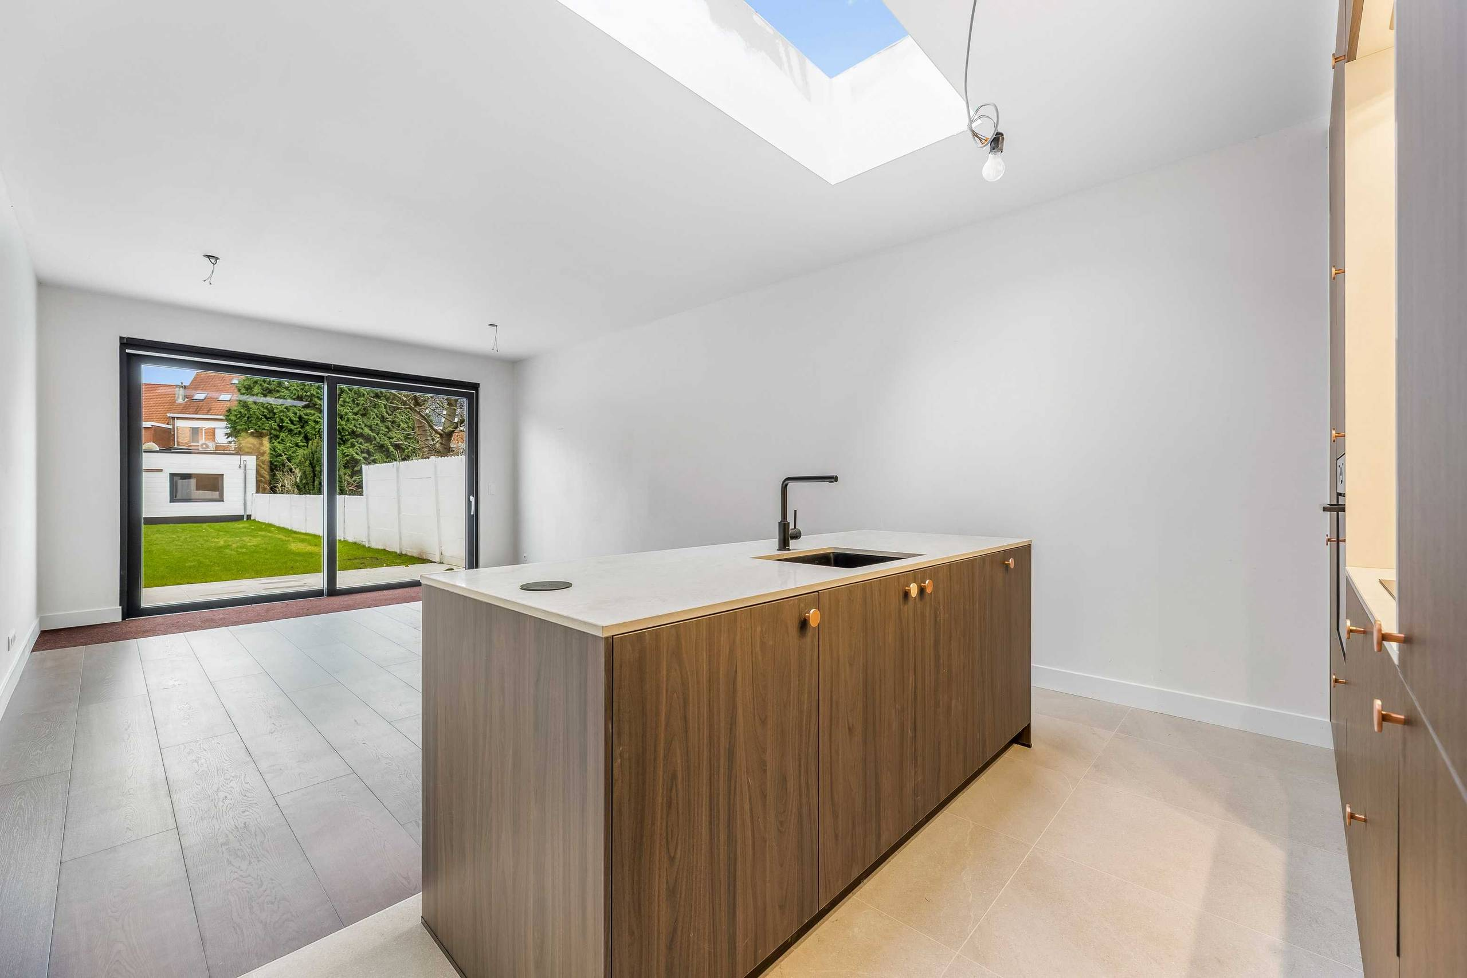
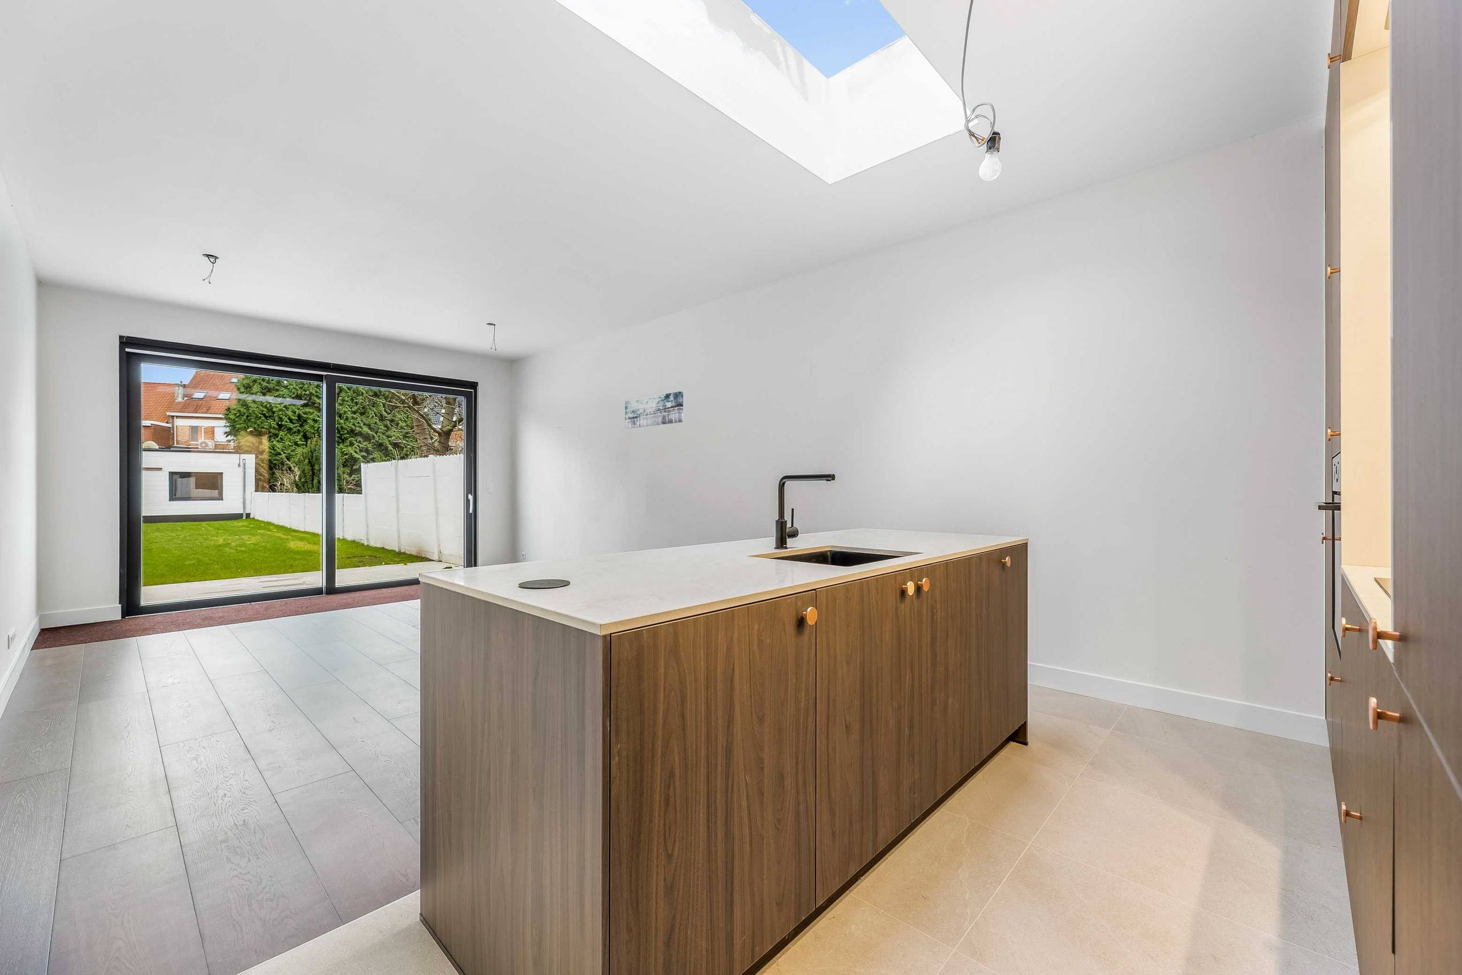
+ wall art [624,392,683,429]
